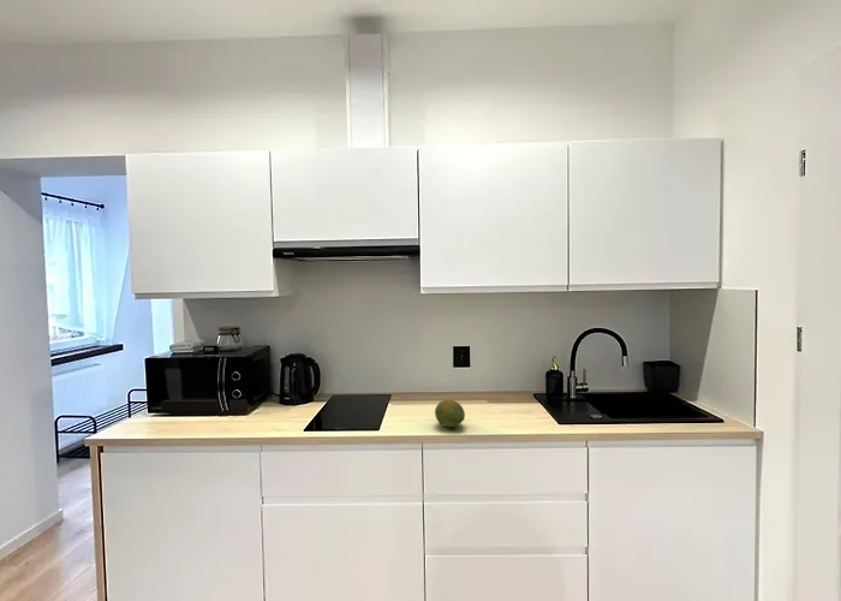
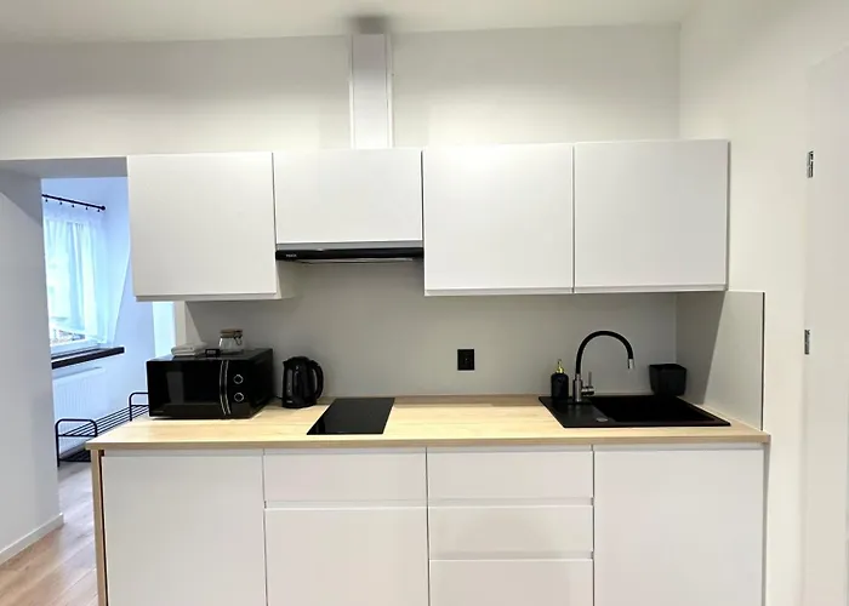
- fruit [434,399,466,428]
